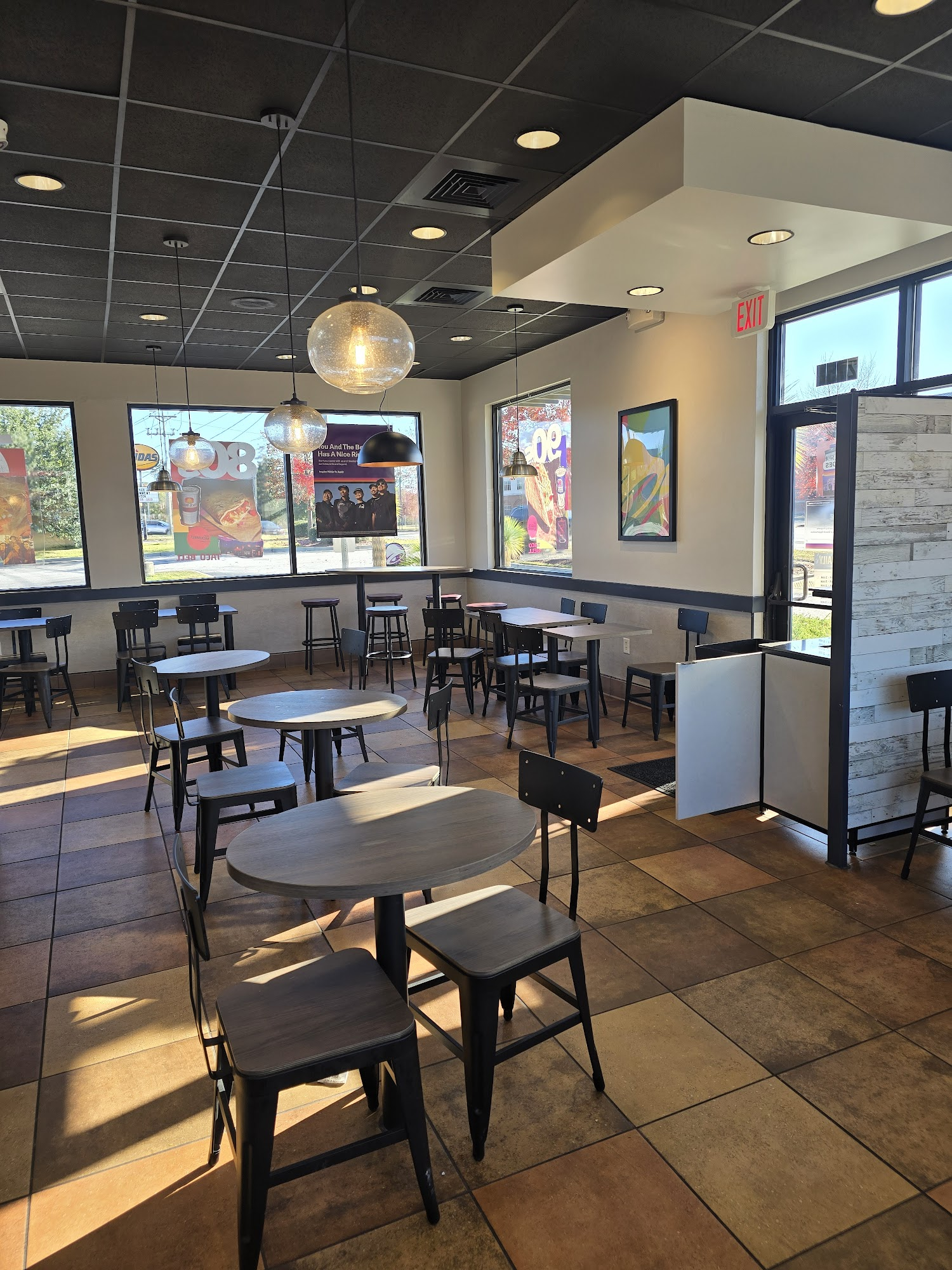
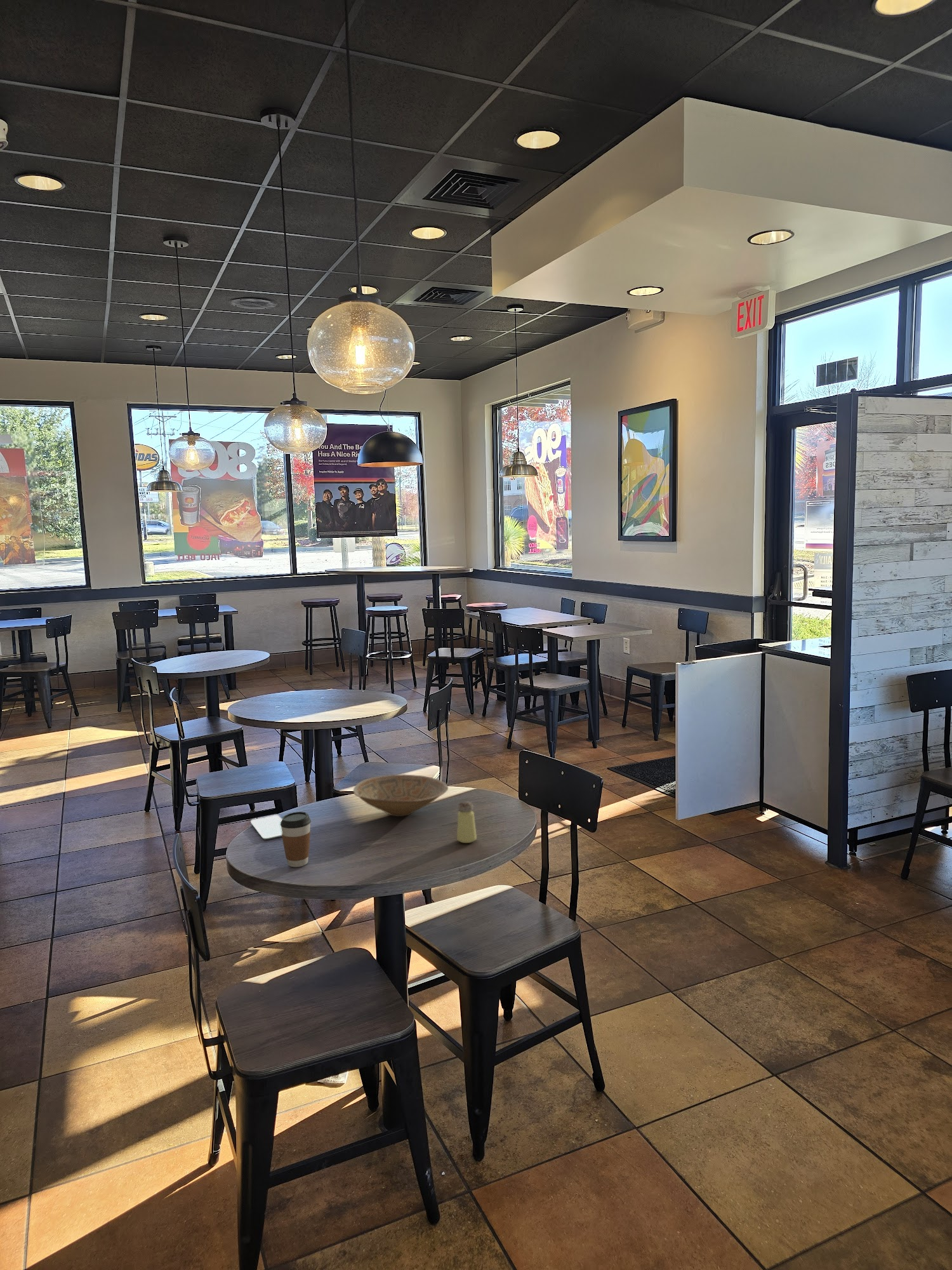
+ bowl [353,773,449,817]
+ coffee cup [280,811,312,868]
+ saltshaker [456,801,477,844]
+ smartphone [250,814,282,841]
